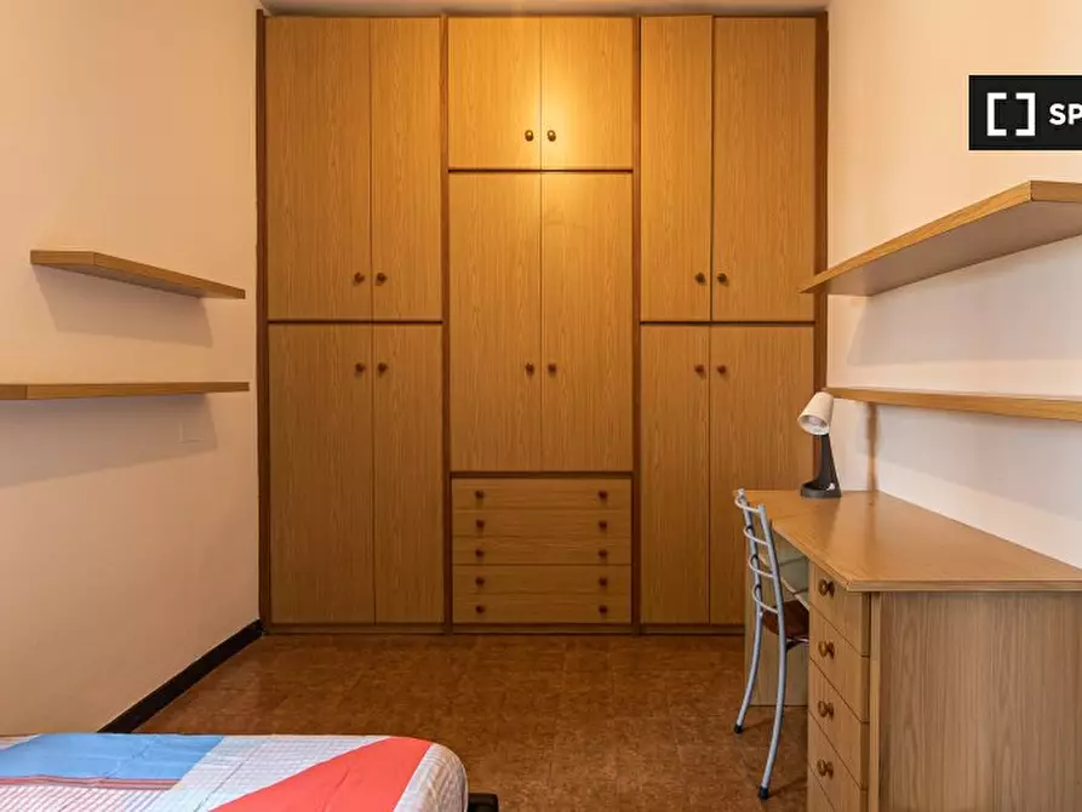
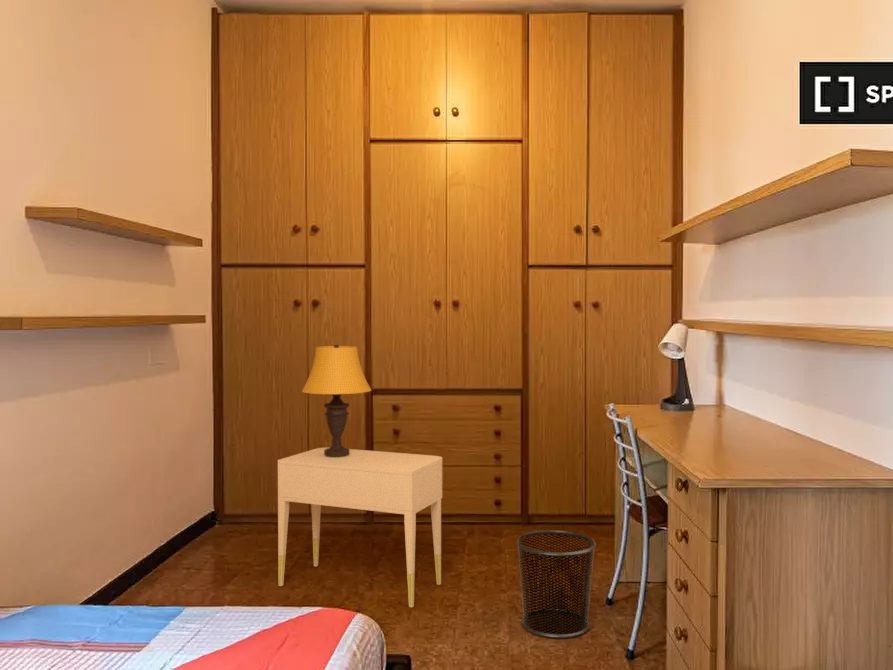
+ waste bin [515,529,597,639]
+ table lamp [301,344,373,457]
+ nightstand [277,447,443,608]
